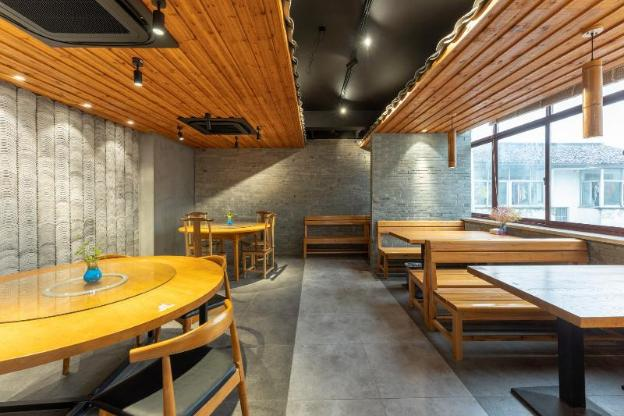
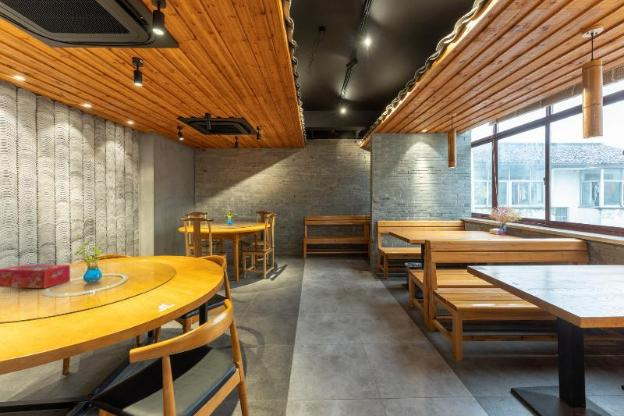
+ tissue box [0,263,71,289]
